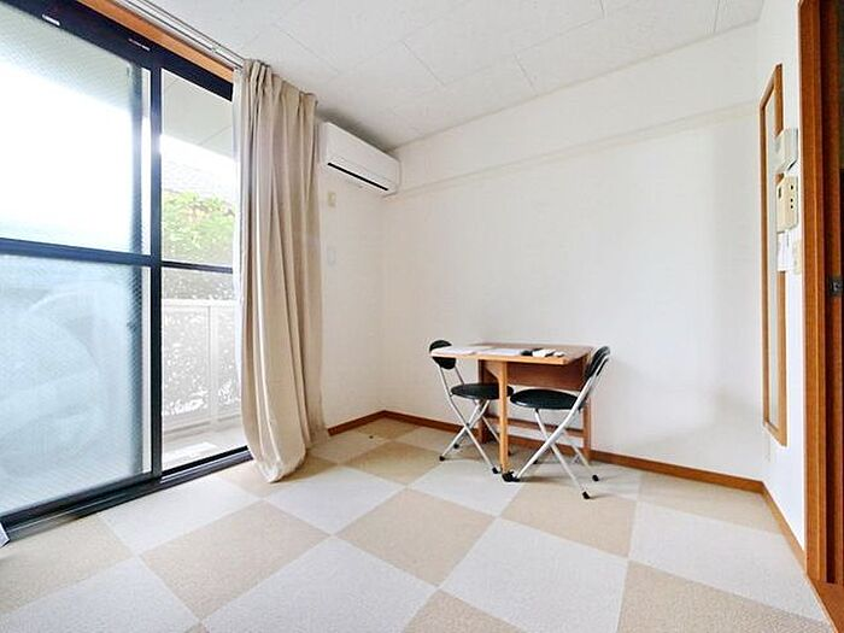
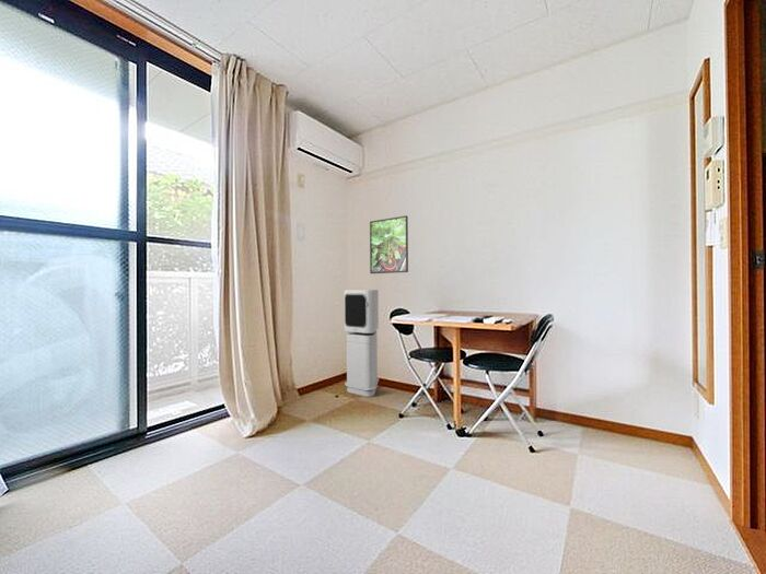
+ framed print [369,214,409,274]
+ air purifier [344,289,380,398]
